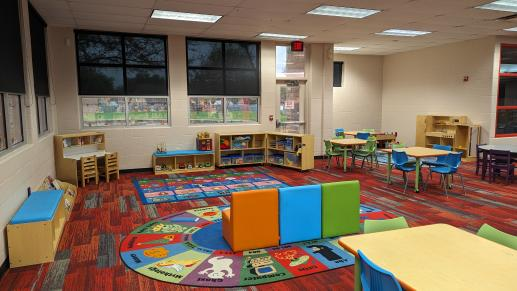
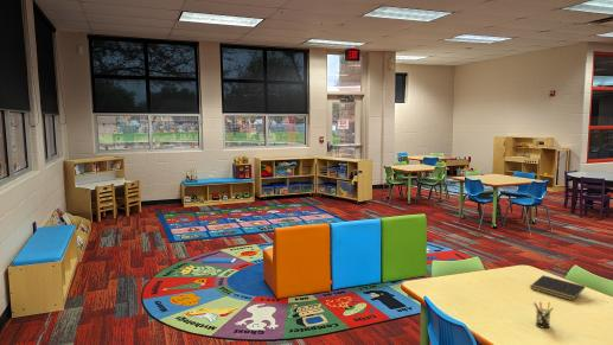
+ pen holder [532,301,555,330]
+ notepad [529,274,586,301]
